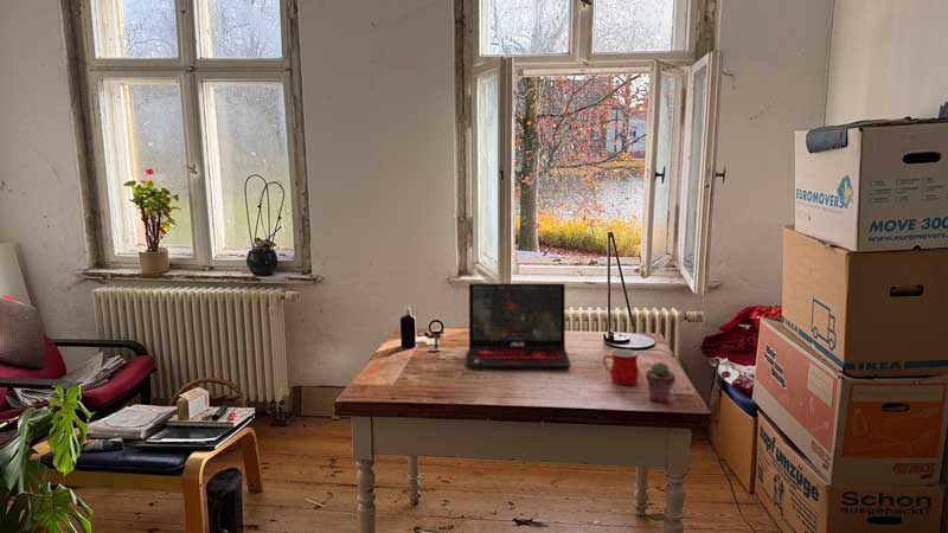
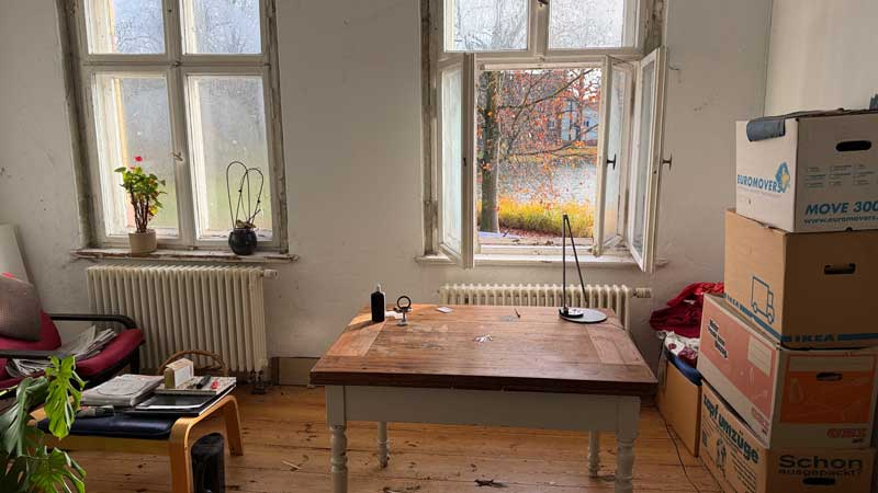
- potted succulent [645,361,677,404]
- mug [602,348,640,386]
- laptop [465,283,571,370]
